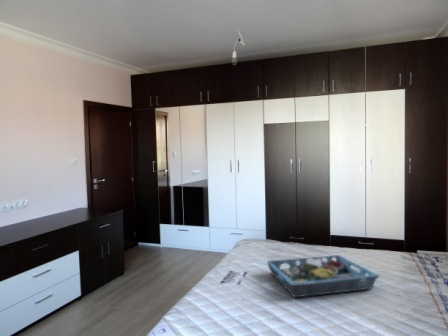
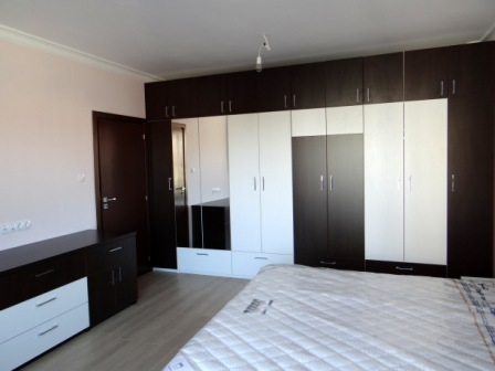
- serving tray [266,254,381,299]
